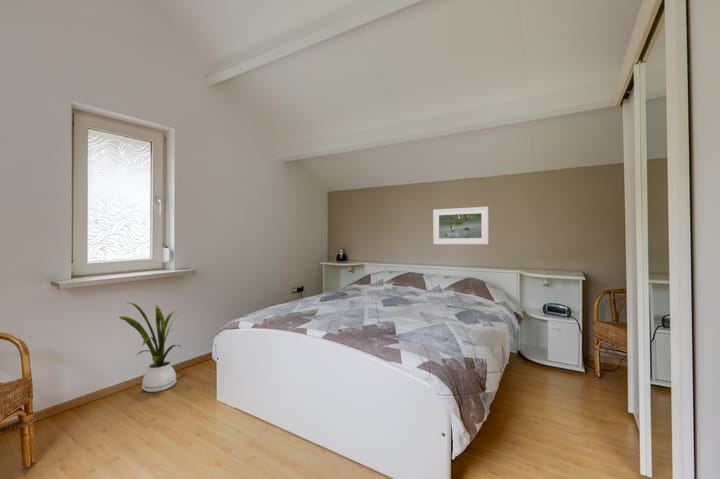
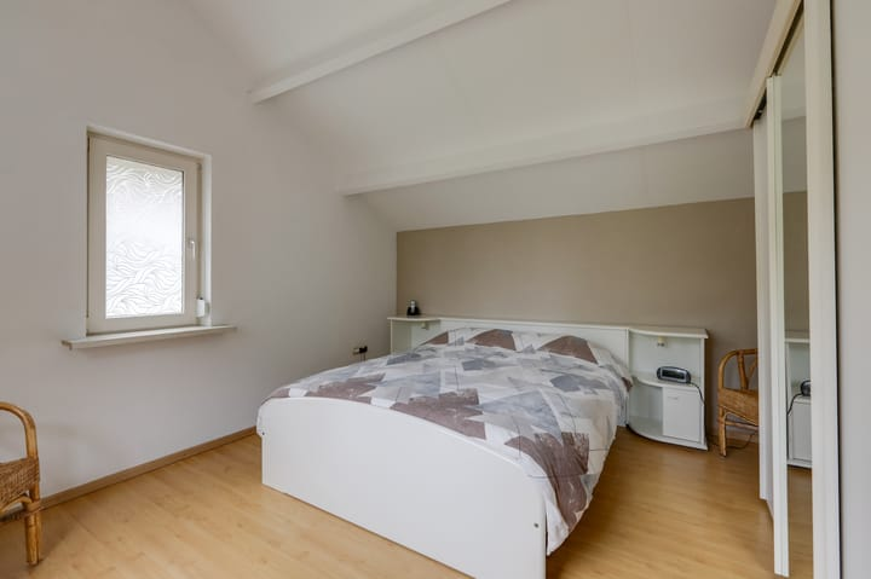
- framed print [432,206,490,245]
- house plant [118,302,182,393]
